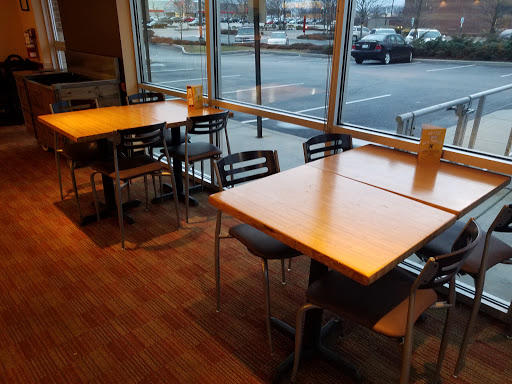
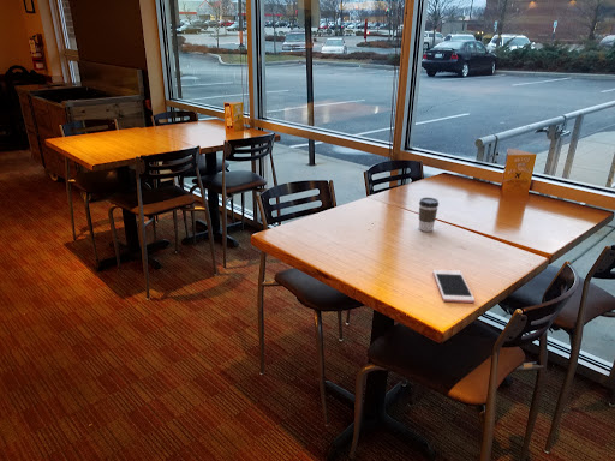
+ coffee cup [418,197,440,233]
+ cell phone [431,269,476,304]
